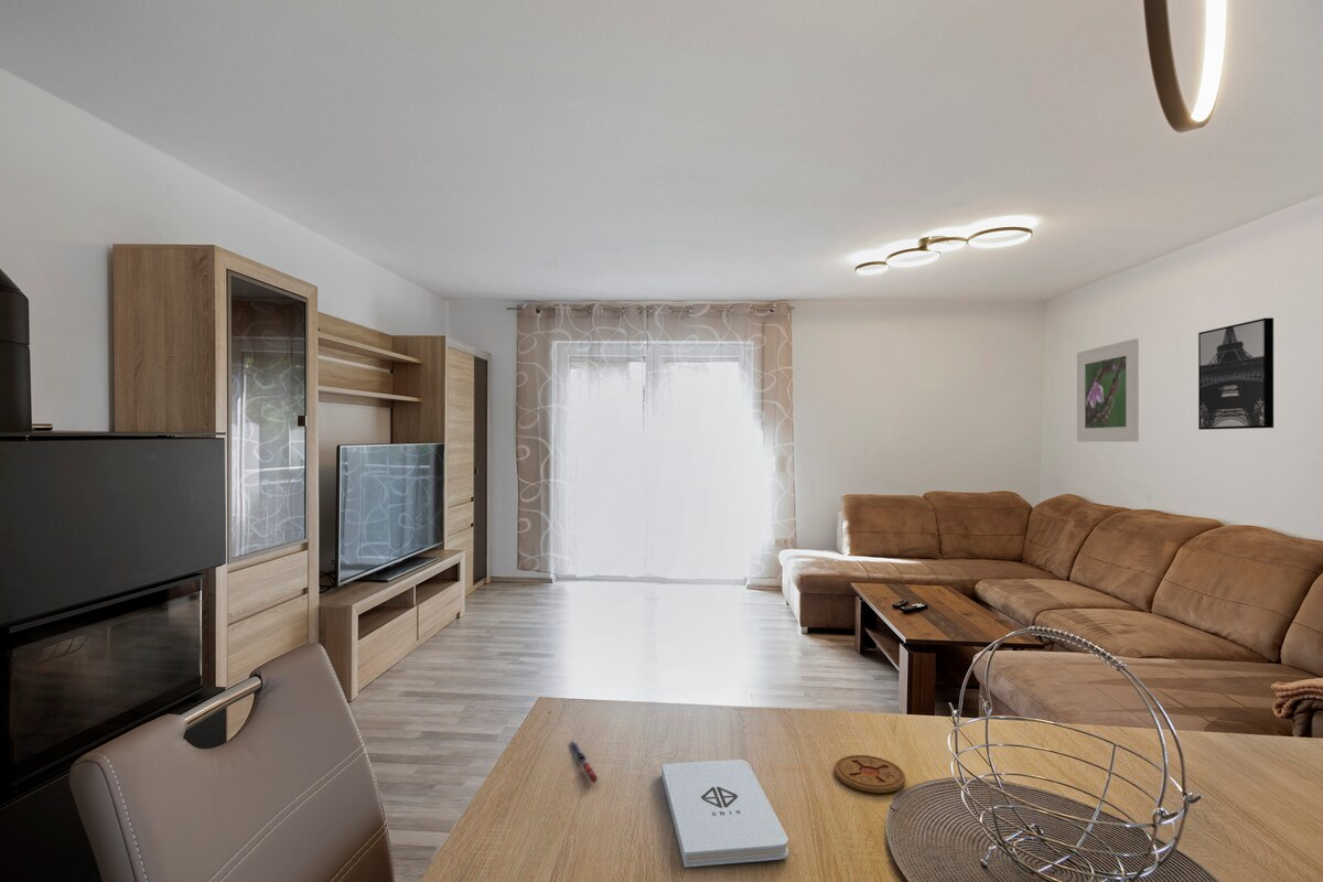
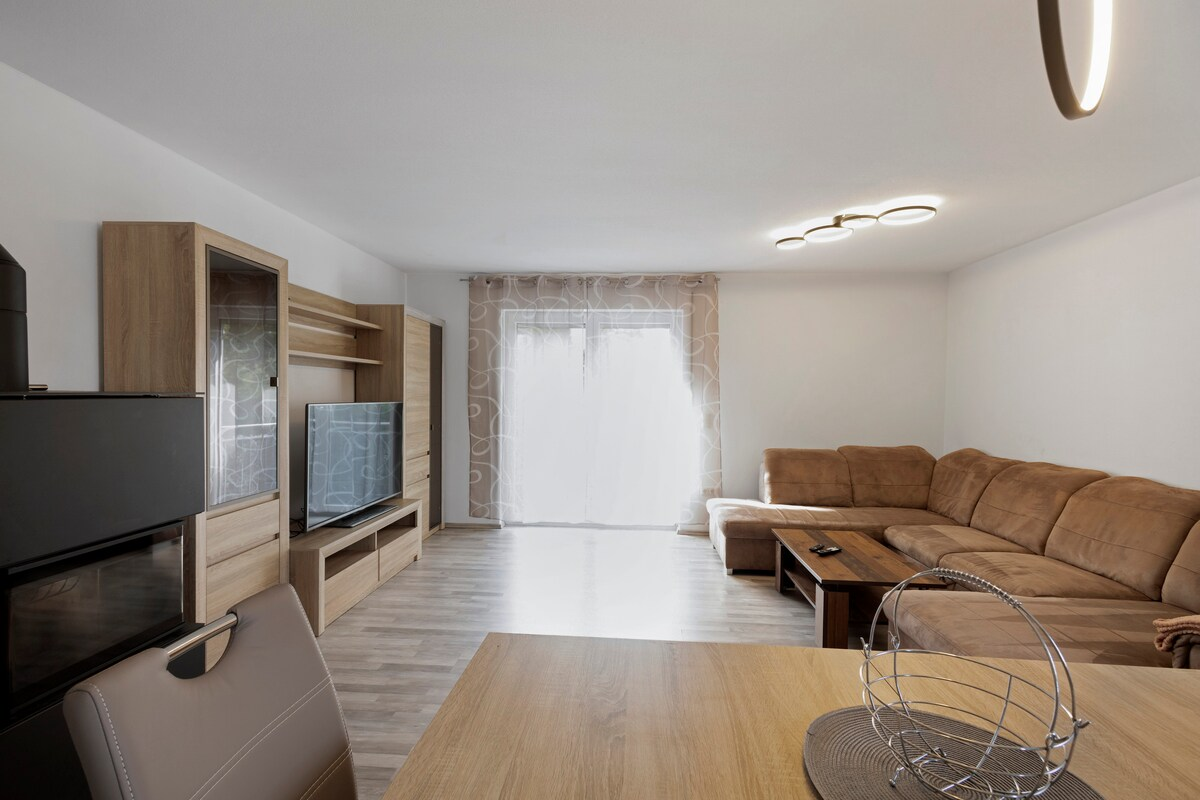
- wall art [1197,316,1274,431]
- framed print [1076,337,1140,443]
- coaster [833,754,906,794]
- notepad [660,759,789,868]
- pen [568,740,600,784]
